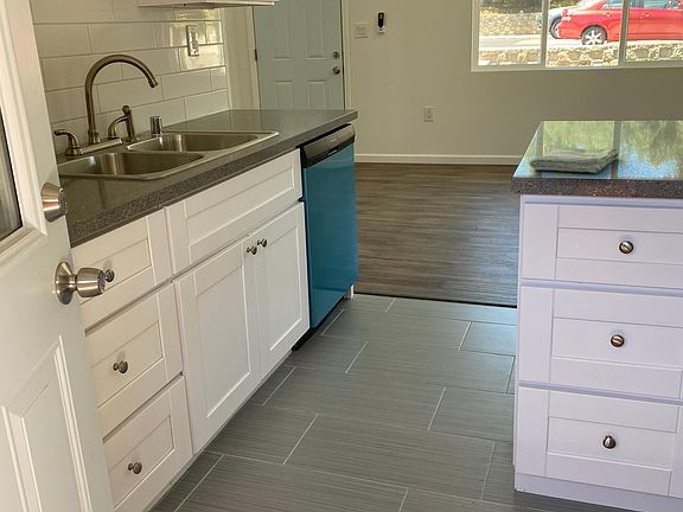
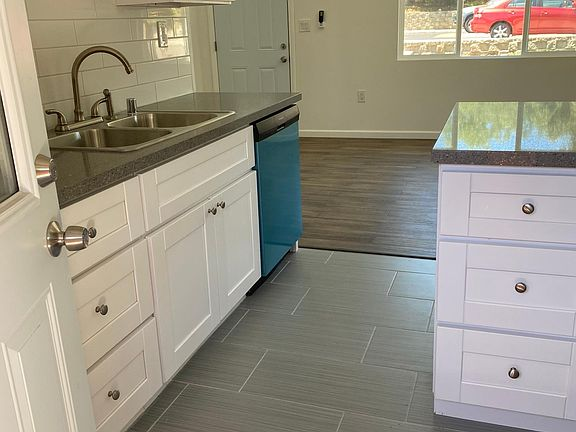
- dish towel [528,146,619,173]
